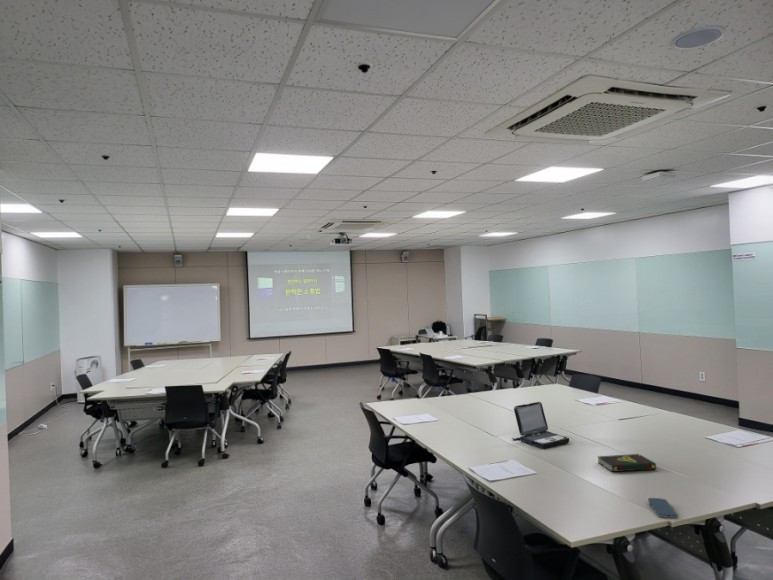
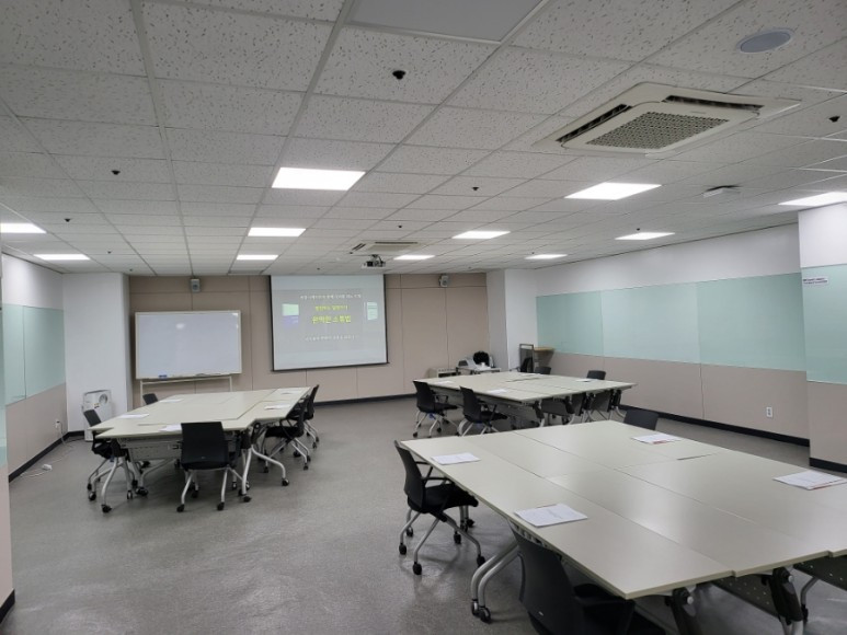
- laptop [511,401,570,450]
- smartphone [647,497,679,519]
- book [597,453,657,473]
